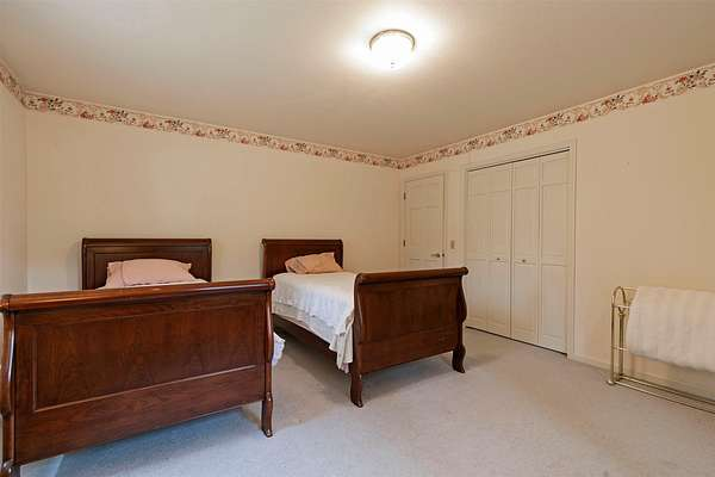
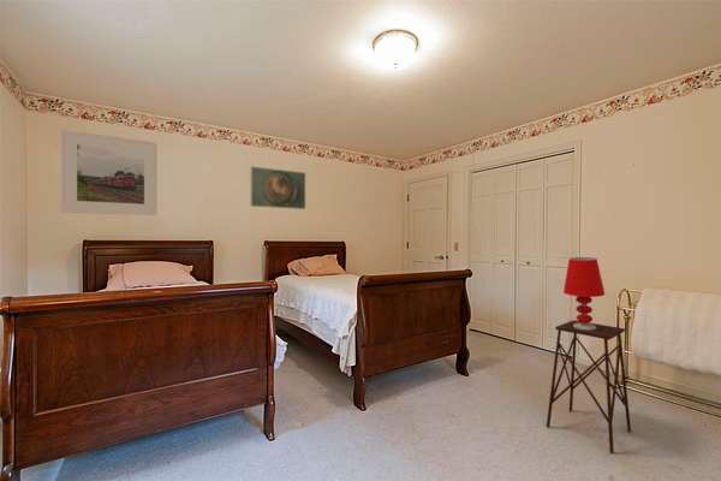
+ side table [546,319,632,455]
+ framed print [60,129,159,216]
+ table lamp [562,256,606,331]
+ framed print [250,165,306,210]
